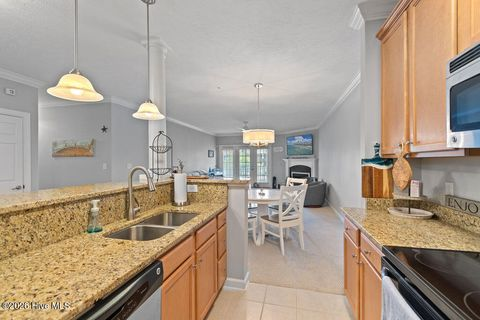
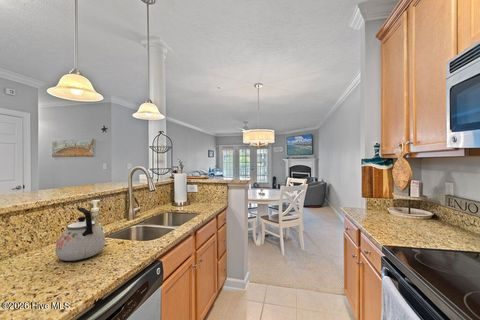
+ kettle [54,206,106,262]
